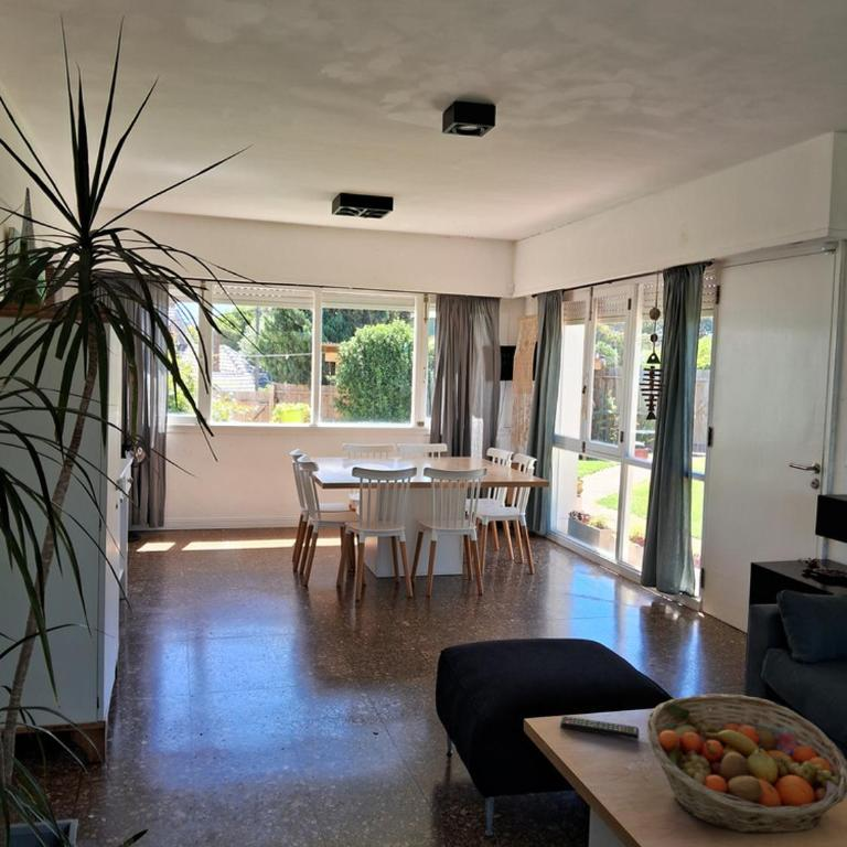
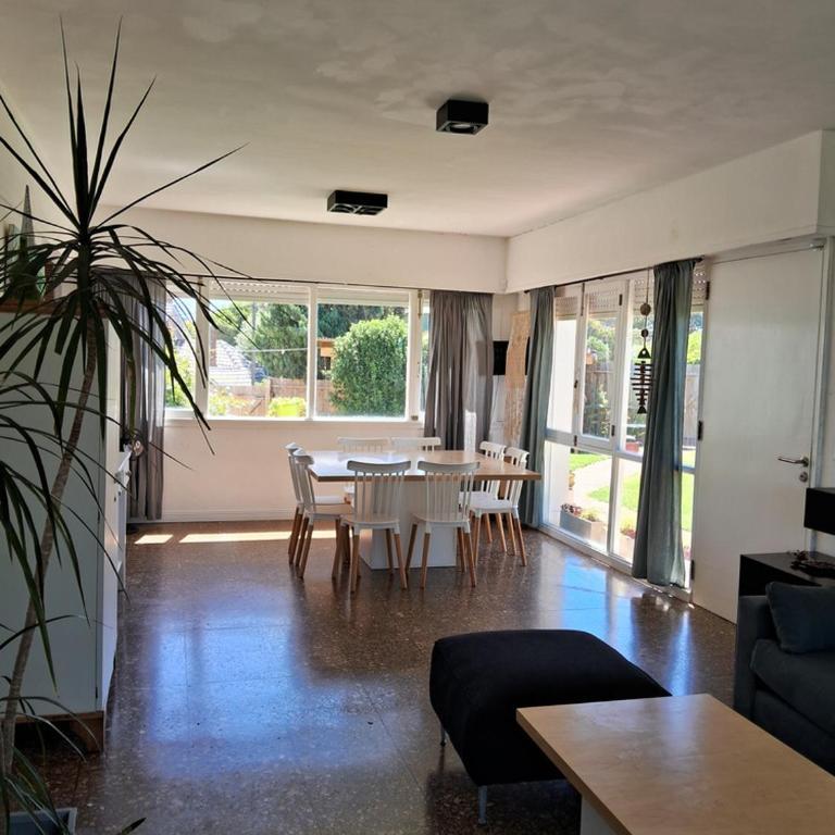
- remote control [559,716,640,740]
- fruit basket [646,693,847,835]
